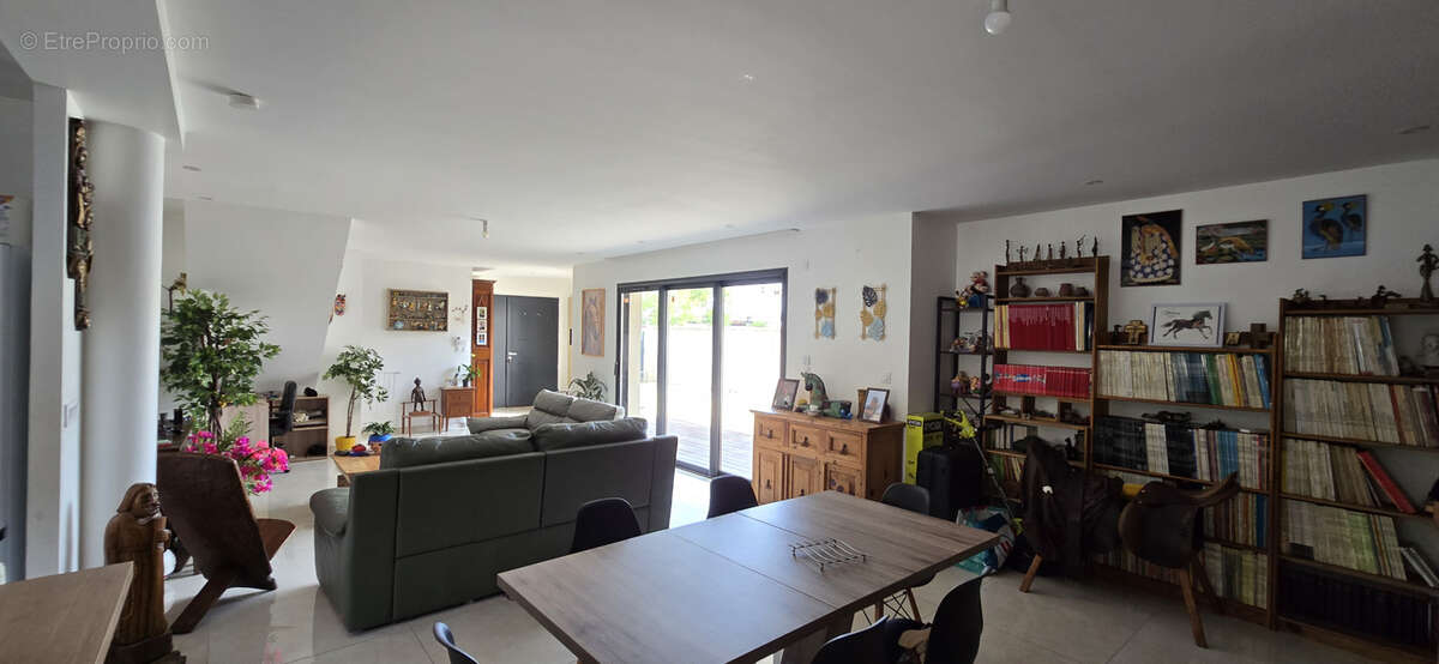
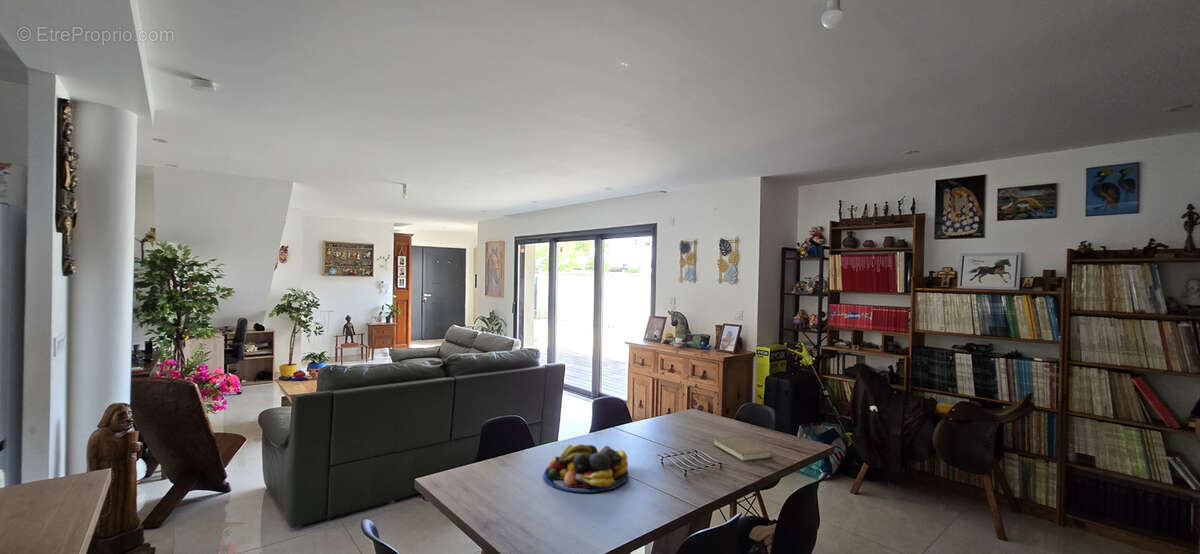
+ book [712,435,773,462]
+ fruit bowl [543,443,629,494]
